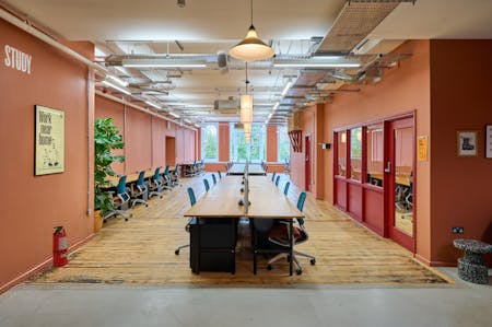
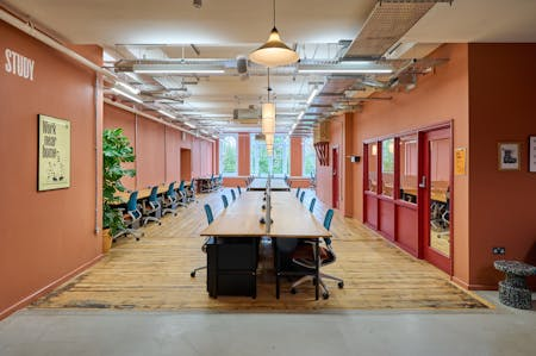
- fire extinguisher [51,225,72,267]
